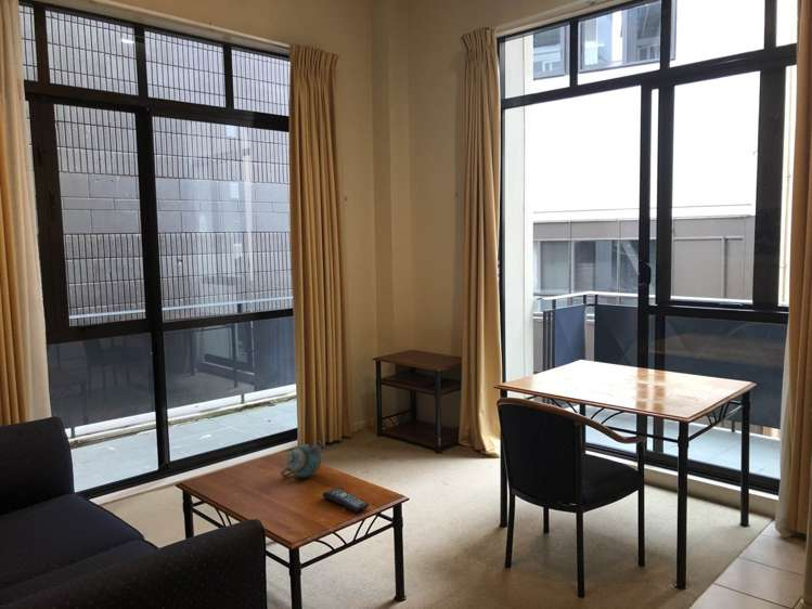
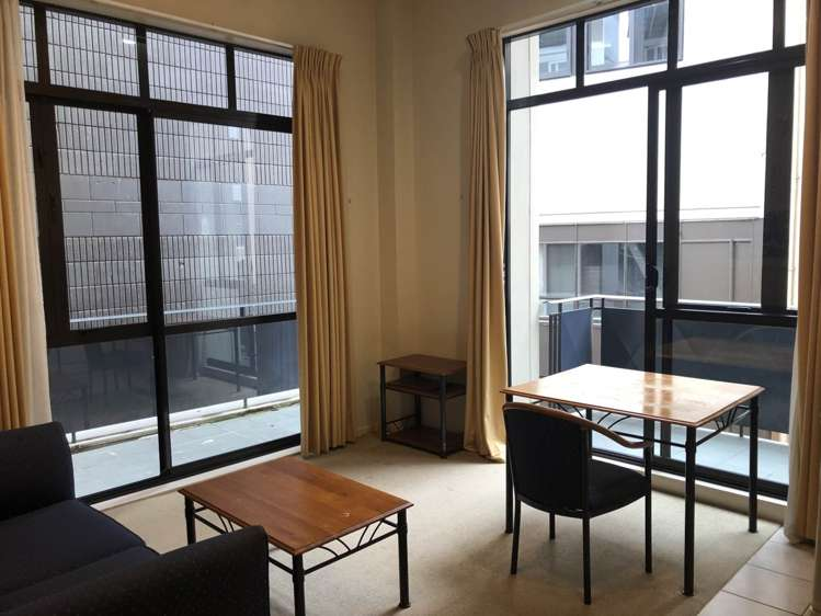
- teapot [279,440,323,479]
- remote control [322,487,370,513]
